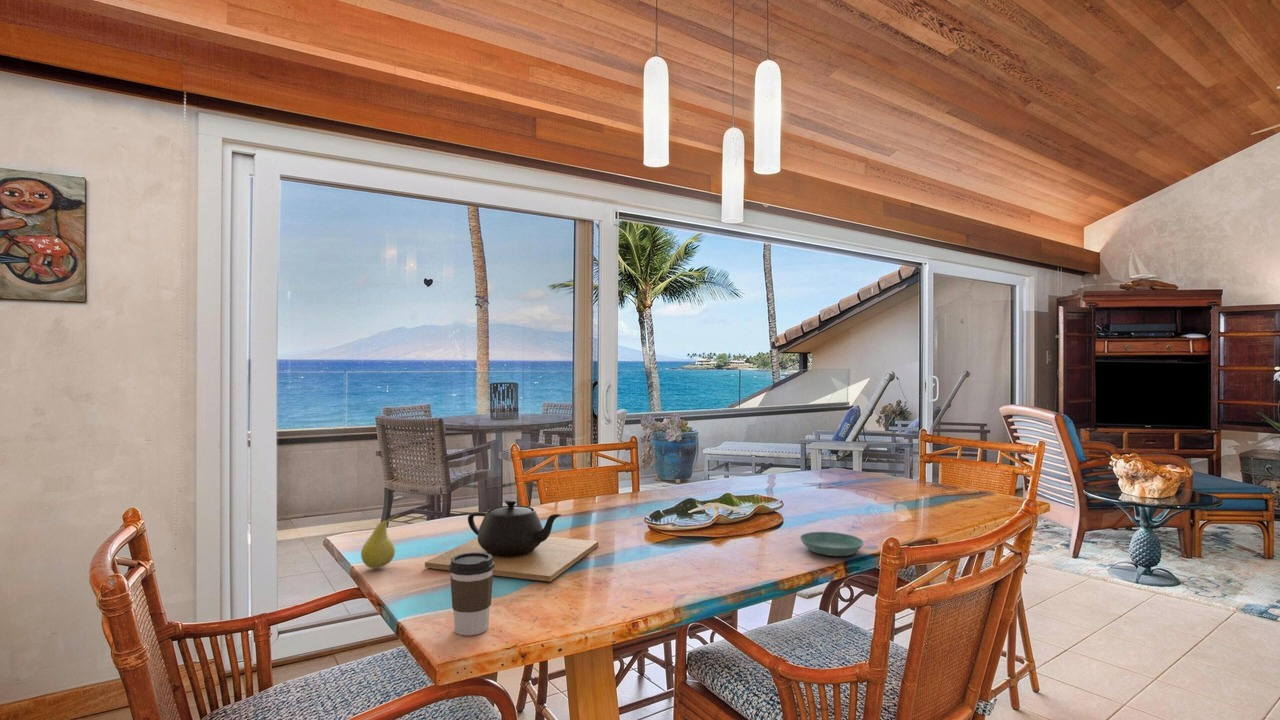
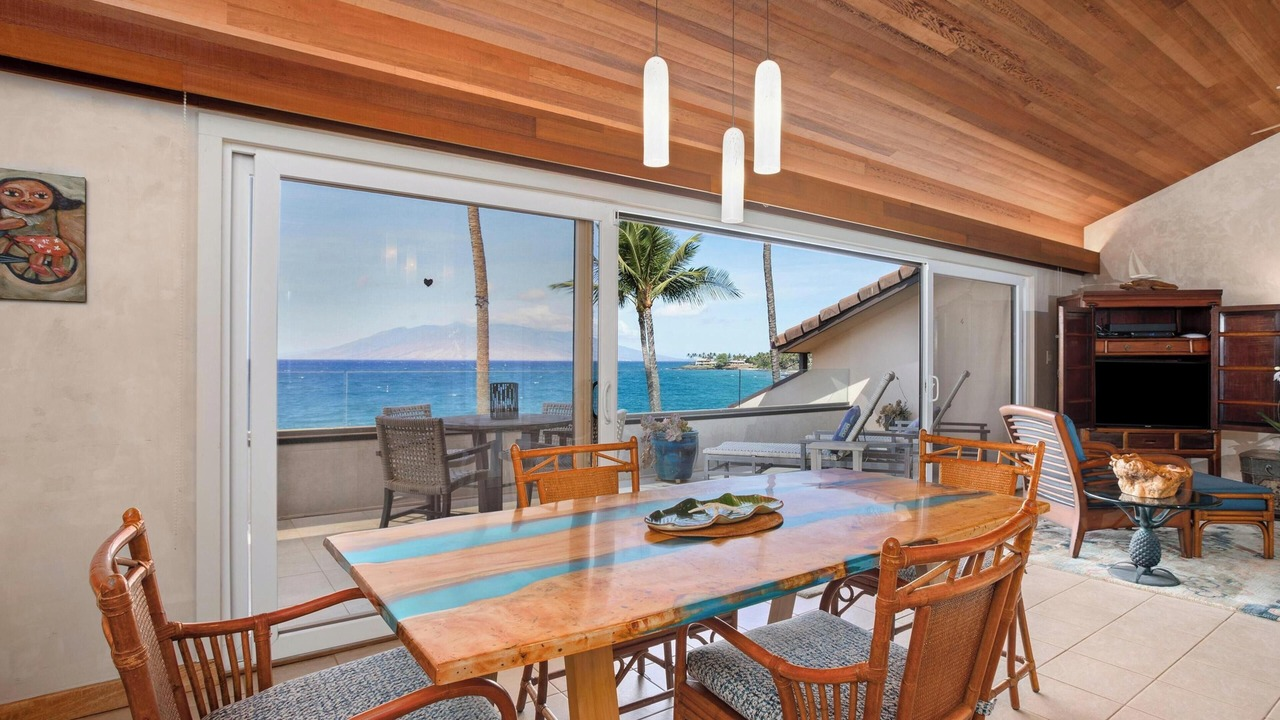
- coffee cup [448,552,494,636]
- fruit [360,512,401,570]
- teapot [424,499,599,582]
- saucer [799,531,865,557]
